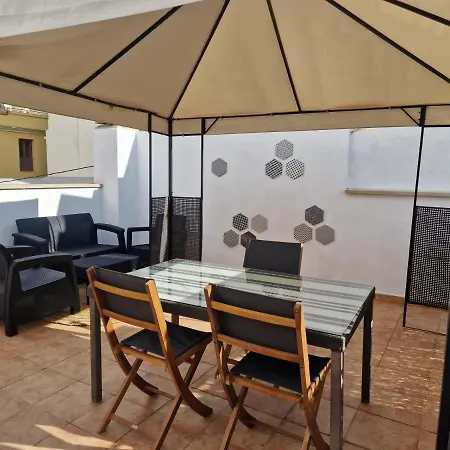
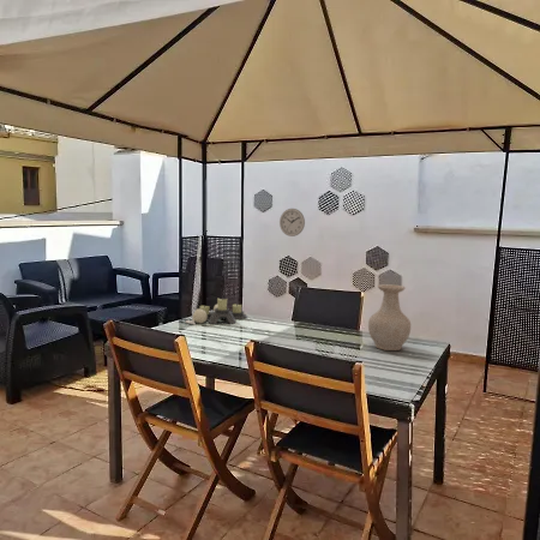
+ vase [367,283,412,352]
+ wall clock [278,208,306,238]
+ candle holder [185,296,248,326]
